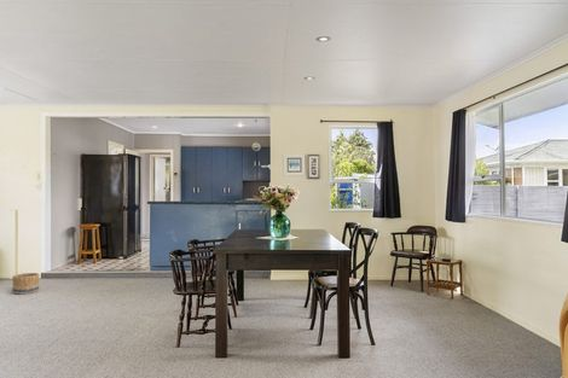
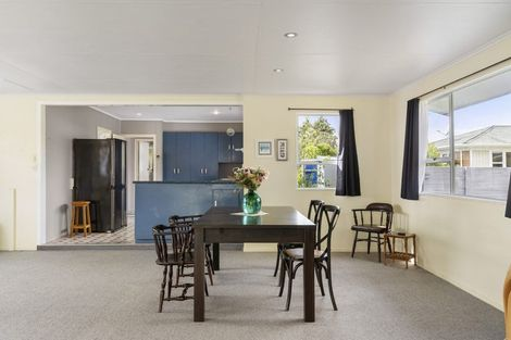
- basket [11,272,41,295]
